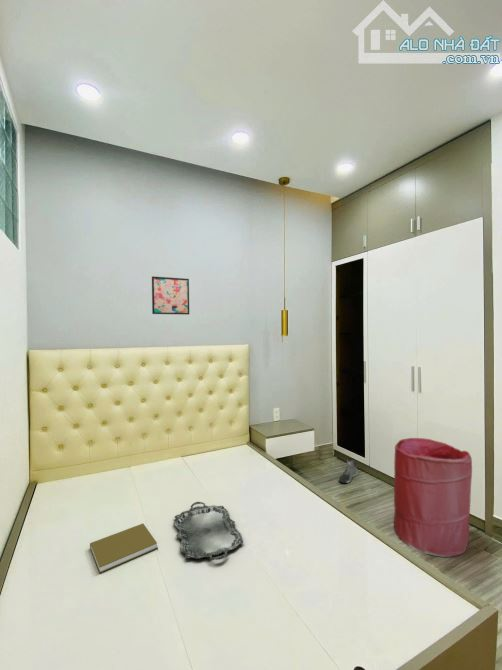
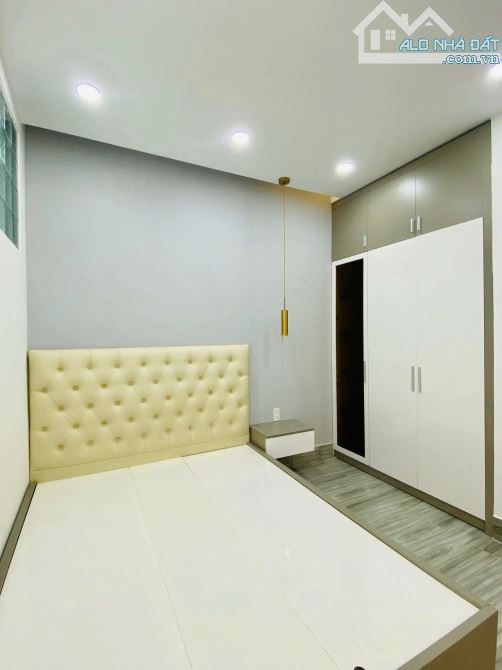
- wall art [151,275,190,316]
- laundry hamper [393,437,473,558]
- serving tray [173,501,244,561]
- book [89,523,158,574]
- sneaker [337,458,359,484]
